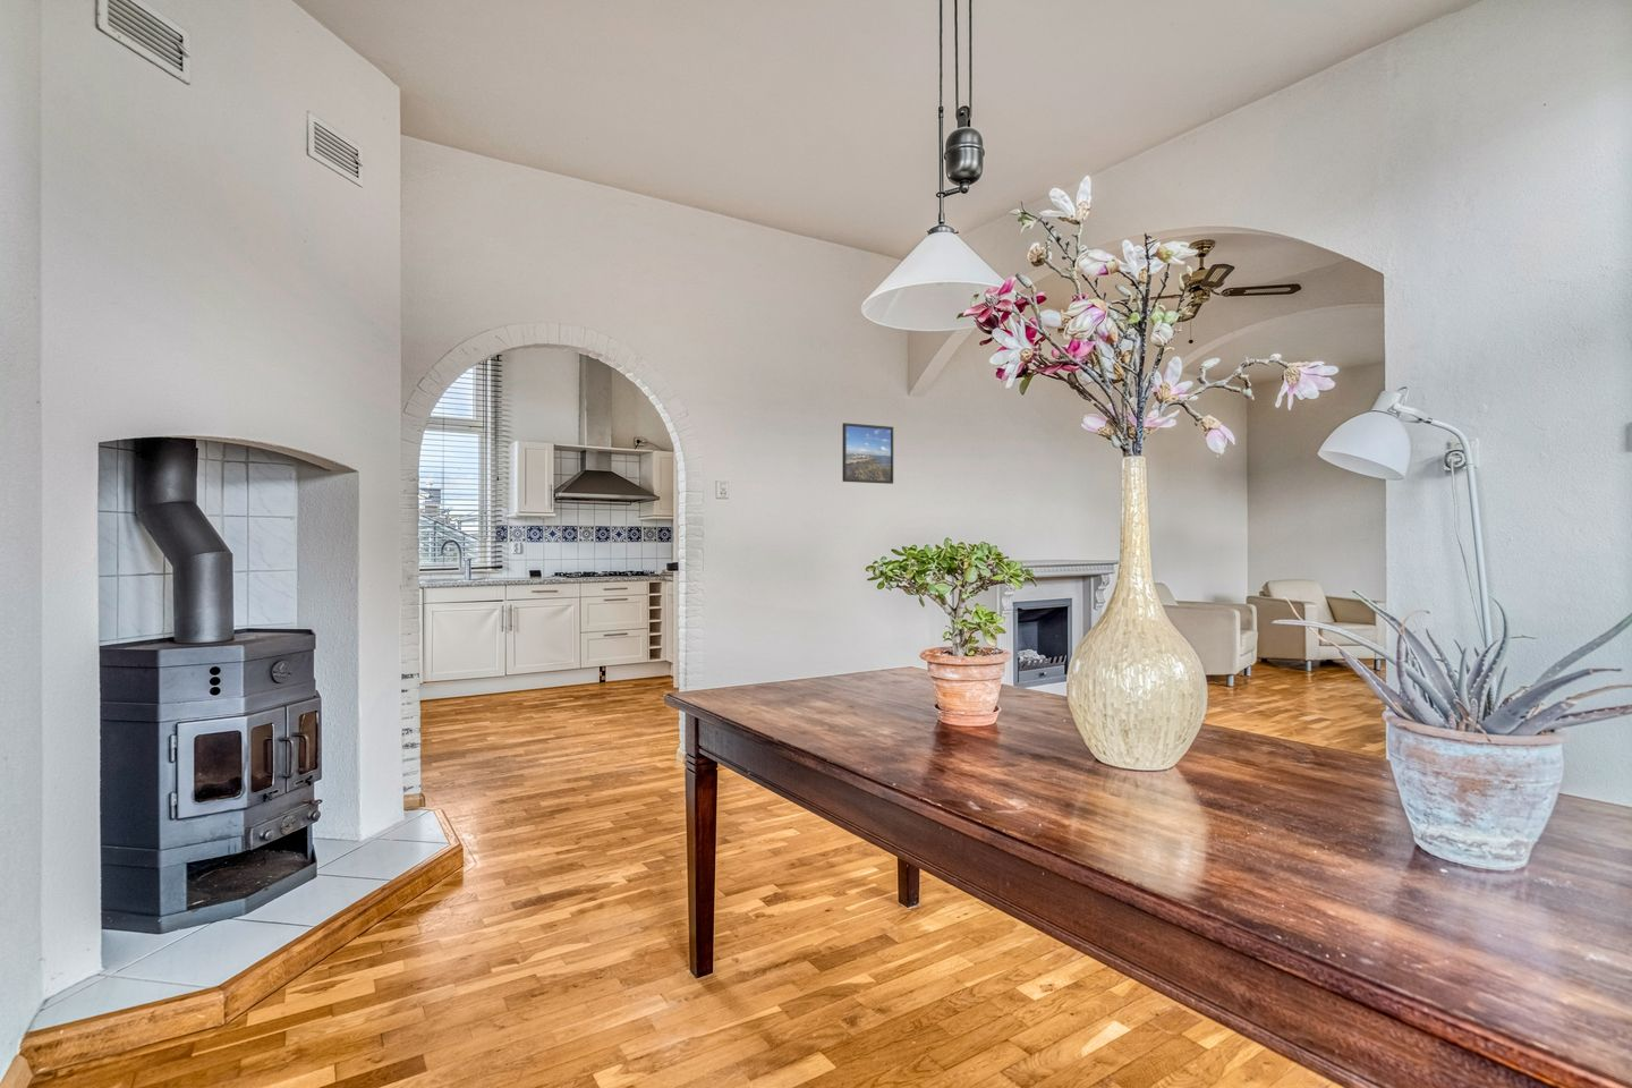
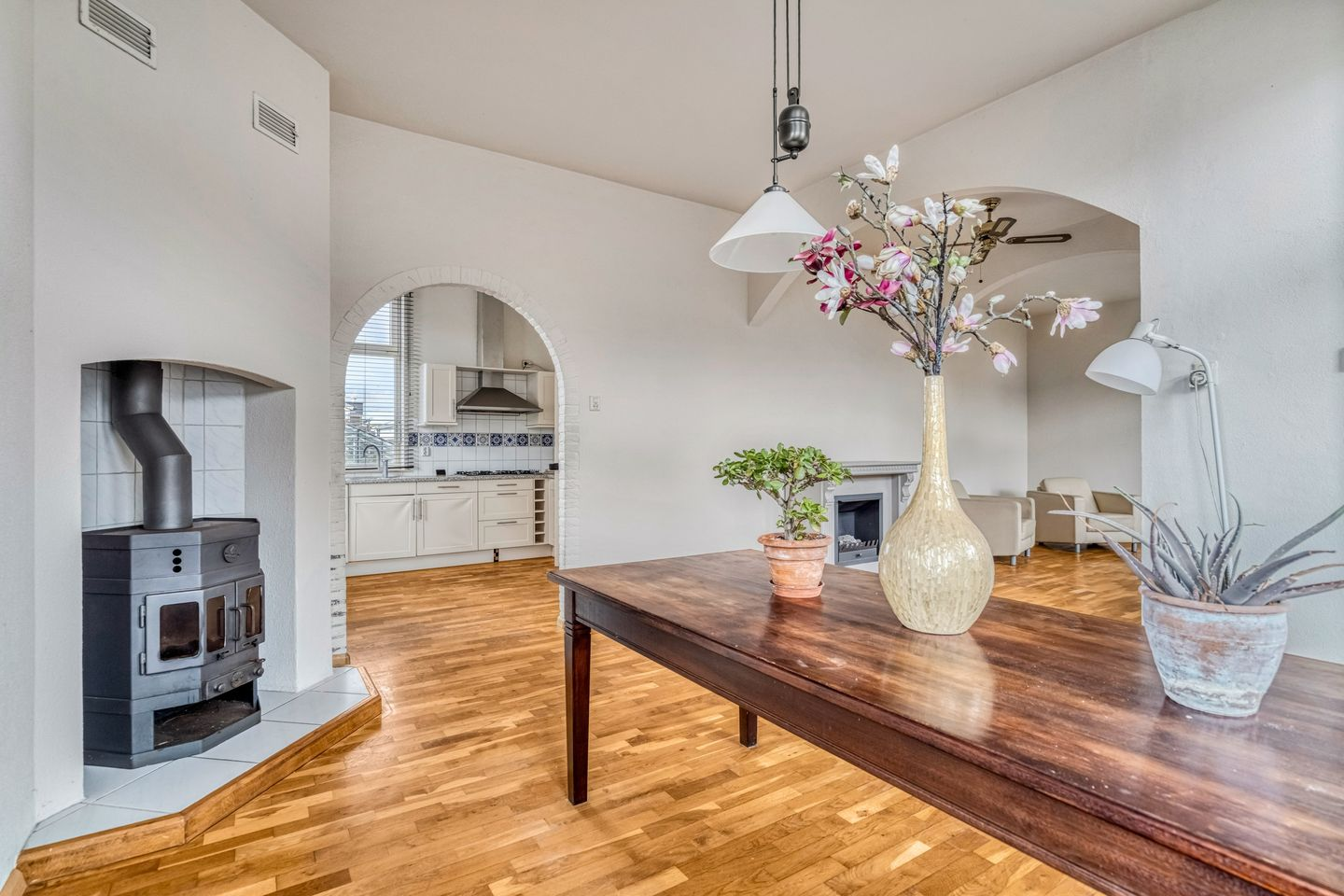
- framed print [841,421,894,484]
